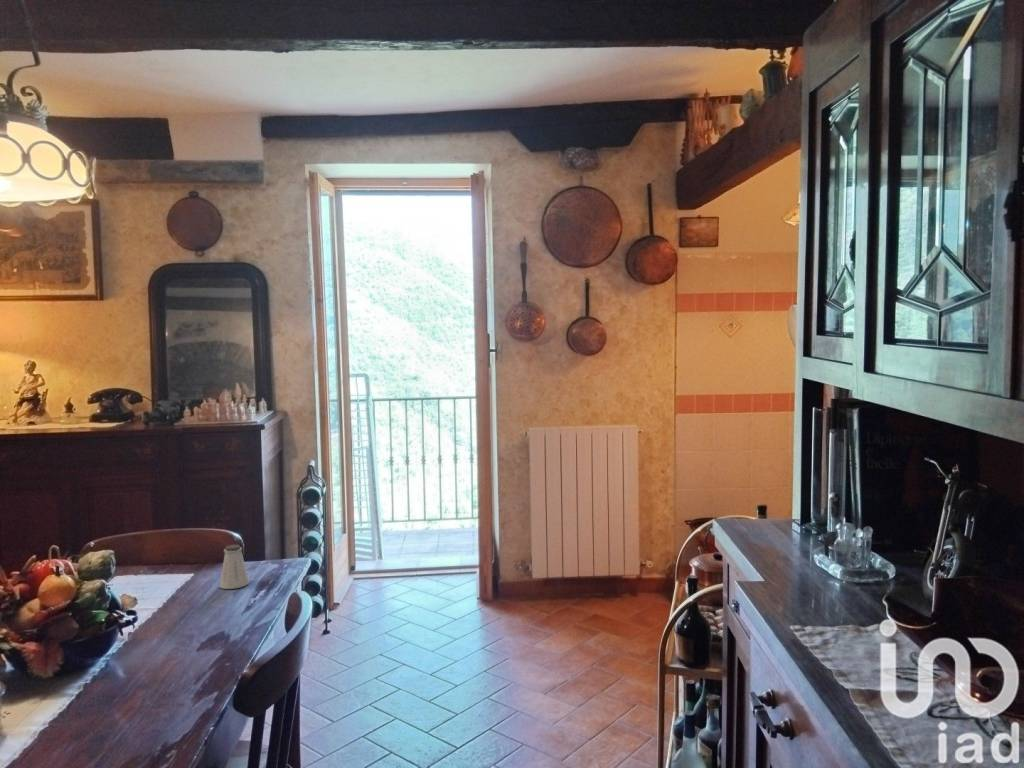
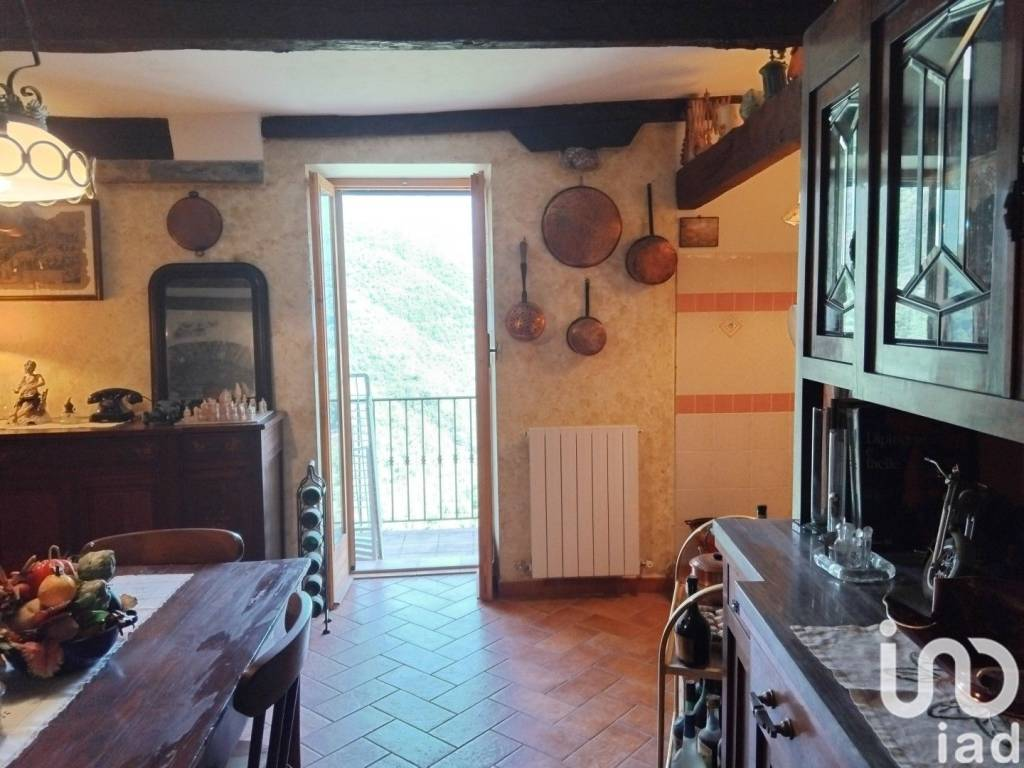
- saltshaker [219,544,250,590]
